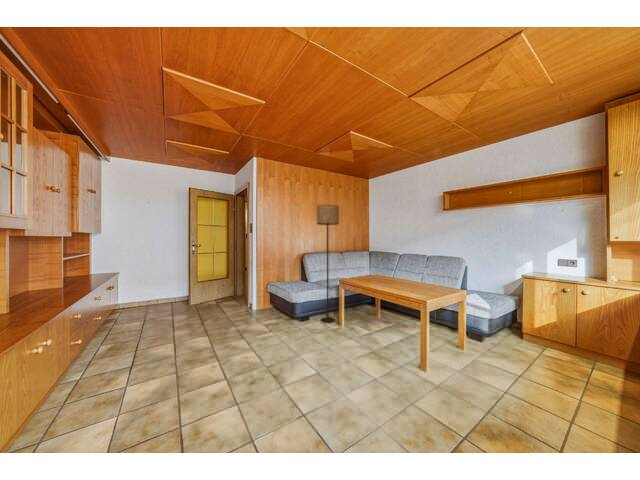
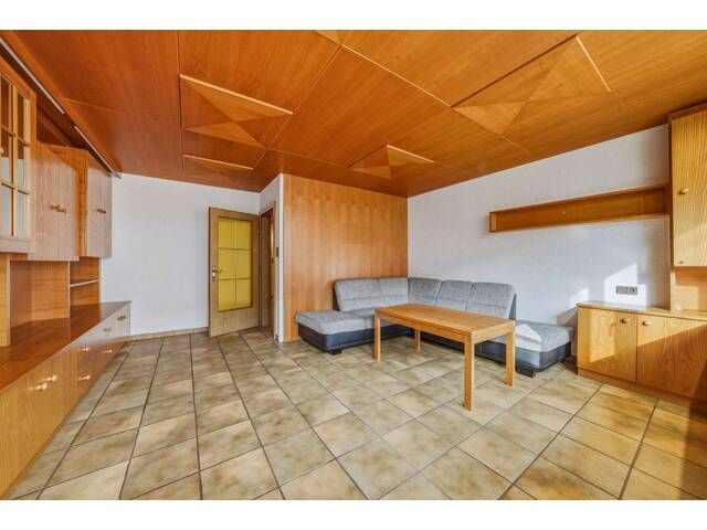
- floor lamp [316,204,340,324]
